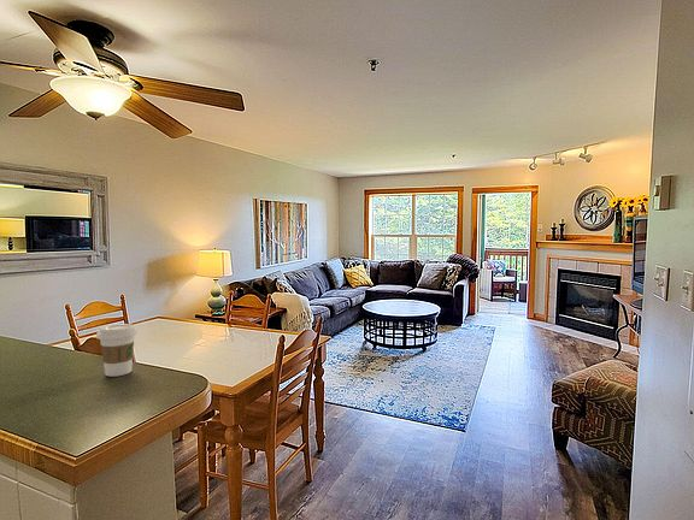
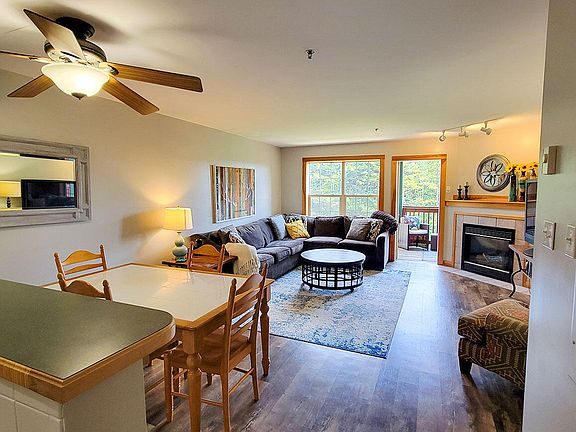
- coffee cup [95,323,139,378]
